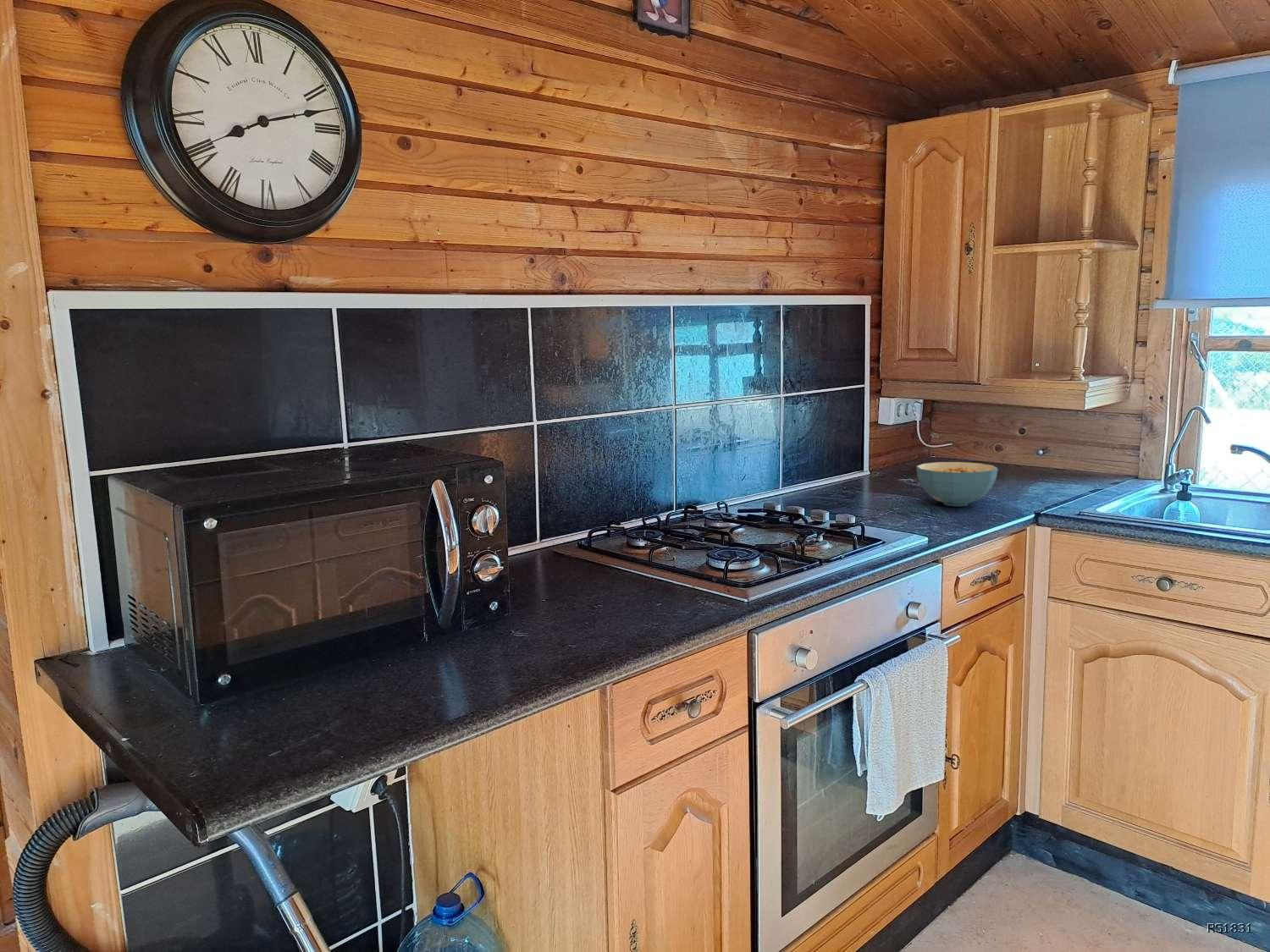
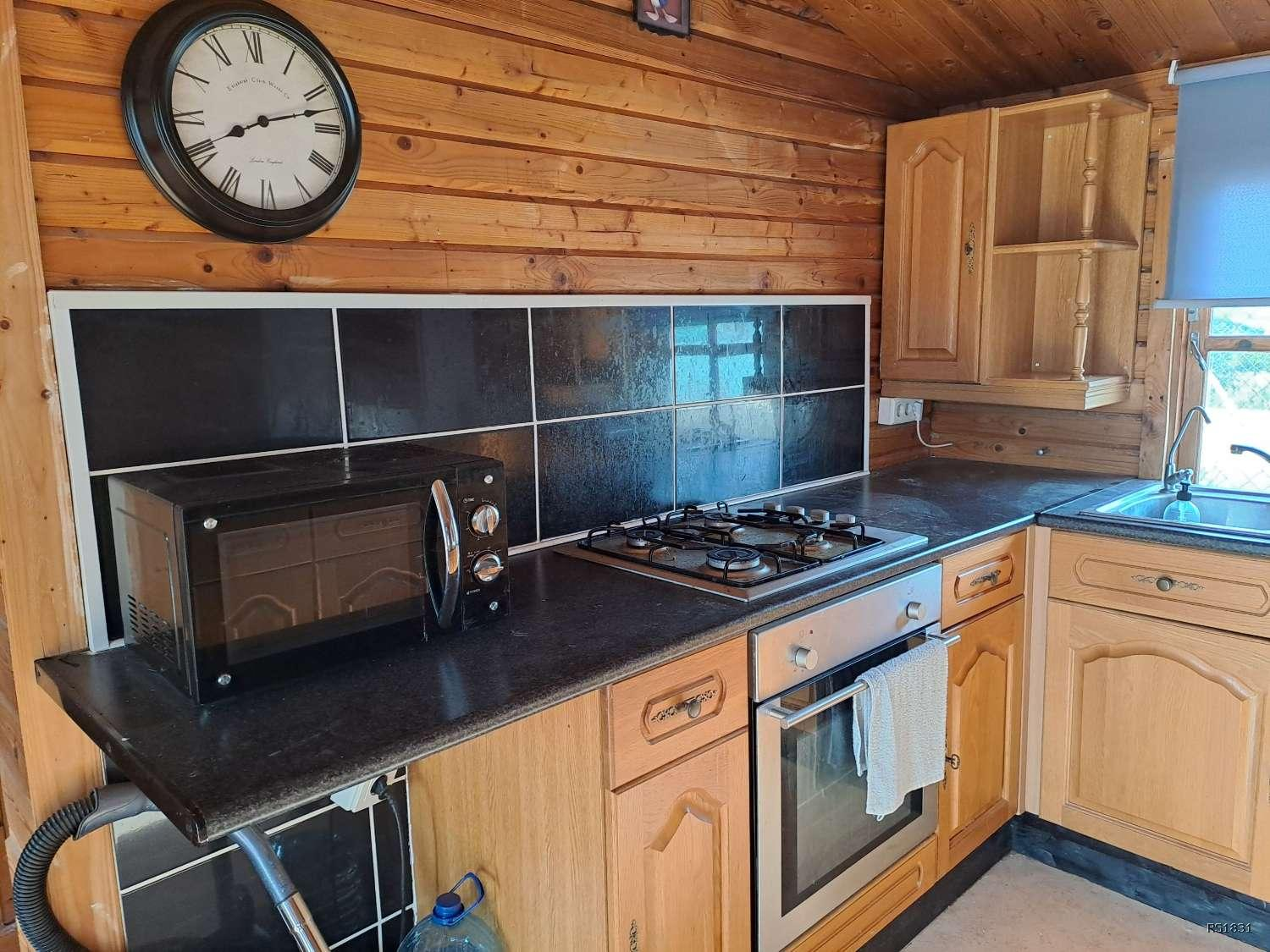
- cereal bowl [915,461,999,507]
